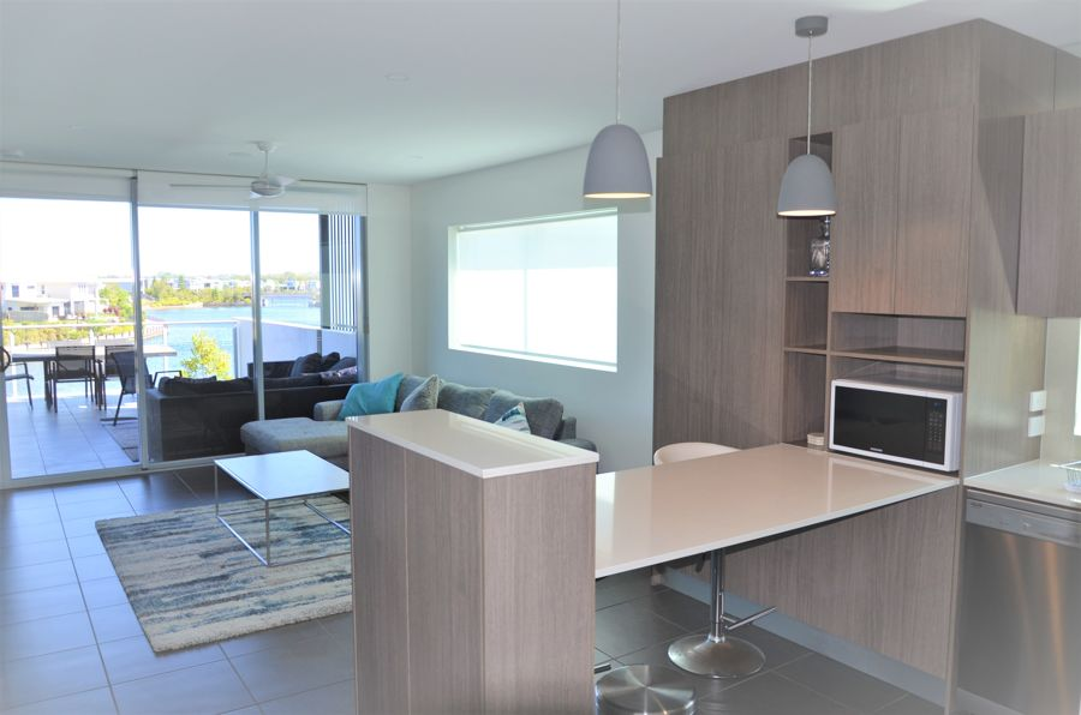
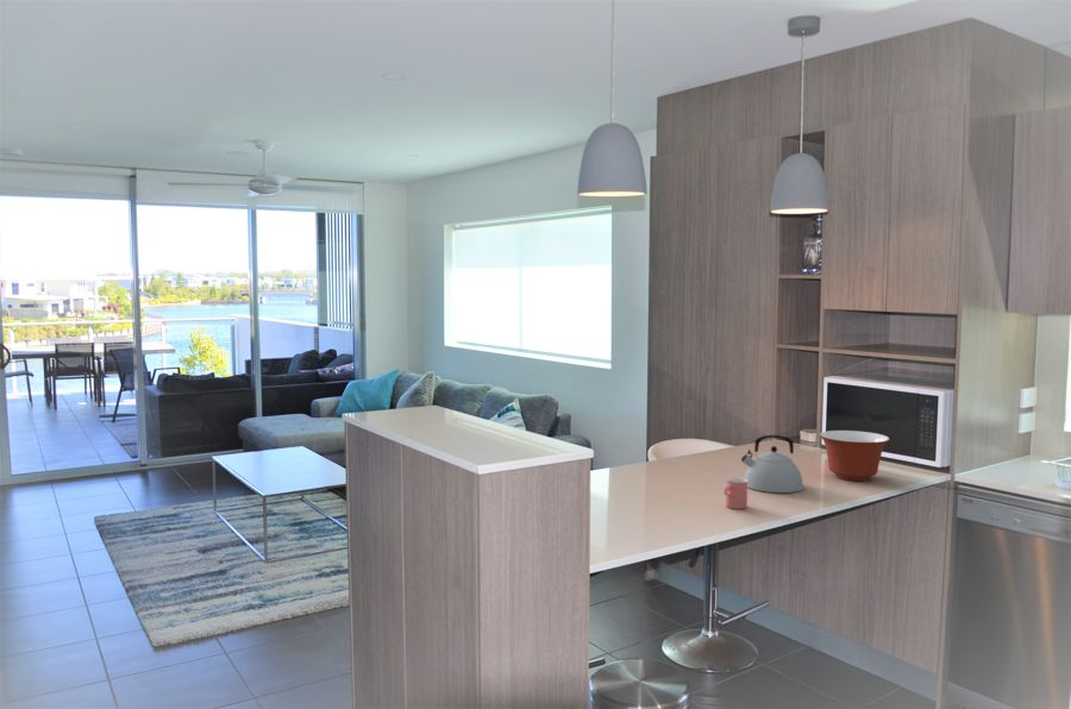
+ cup [724,477,749,510]
+ kettle [740,434,804,494]
+ mixing bowl [819,429,890,482]
